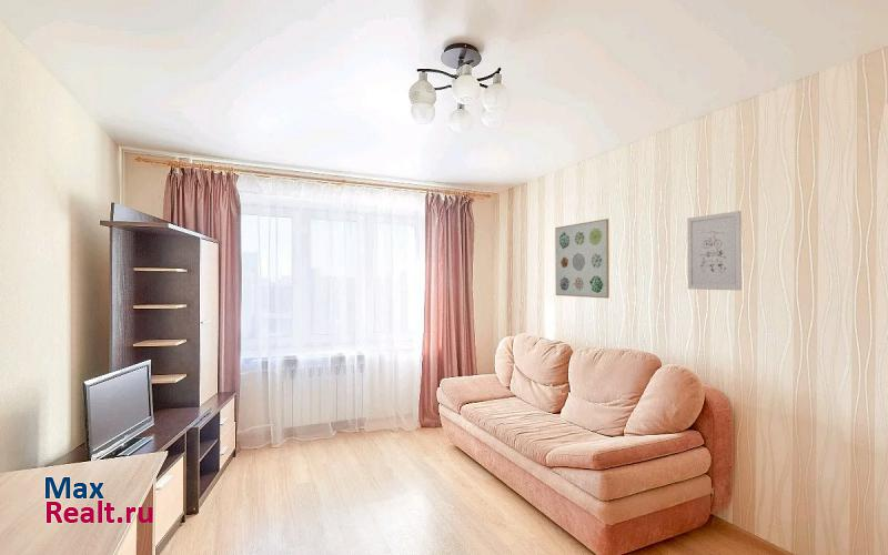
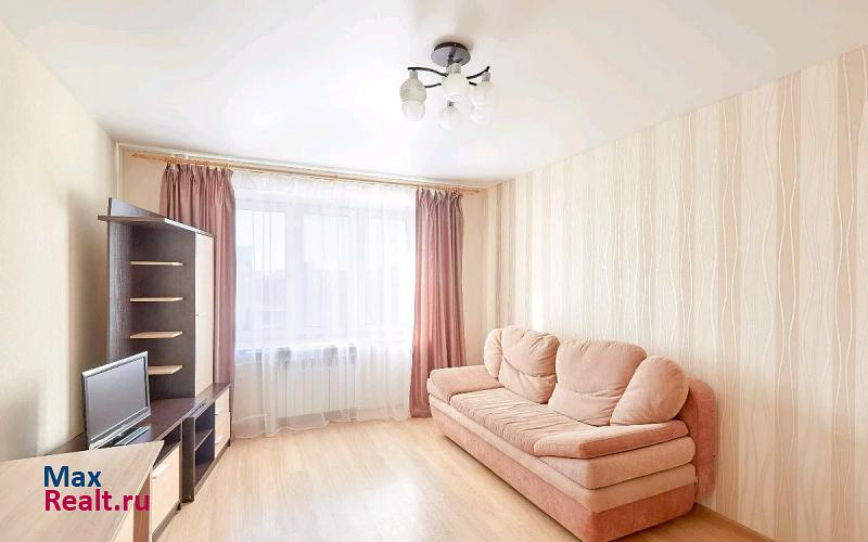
- wall art [686,210,743,291]
- wall art [554,218,610,300]
